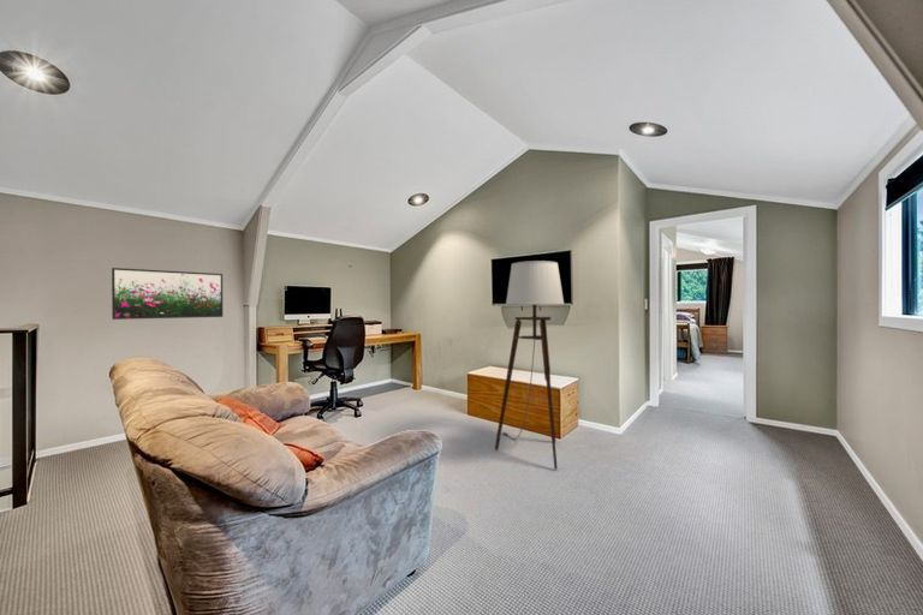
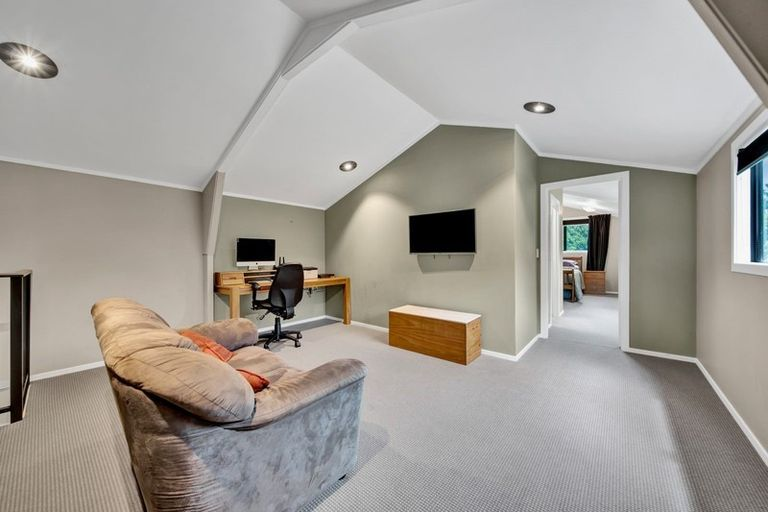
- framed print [111,267,224,321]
- floor lamp [494,259,565,471]
